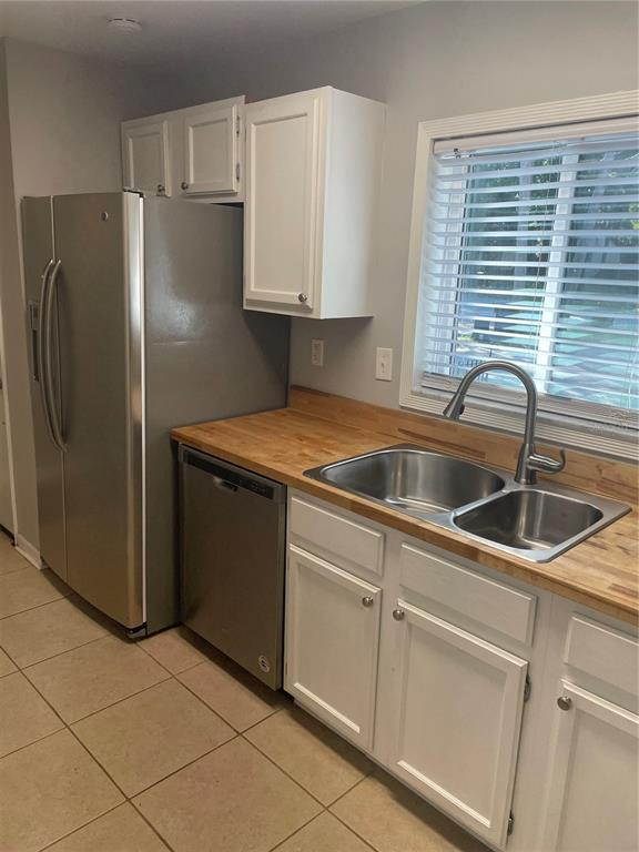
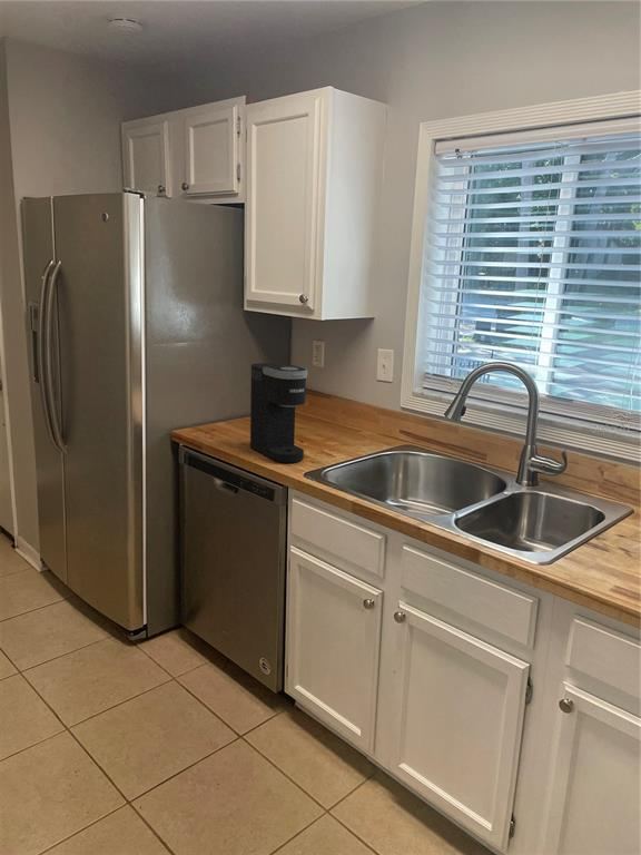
+ coffee maker [249,362,308,464]
